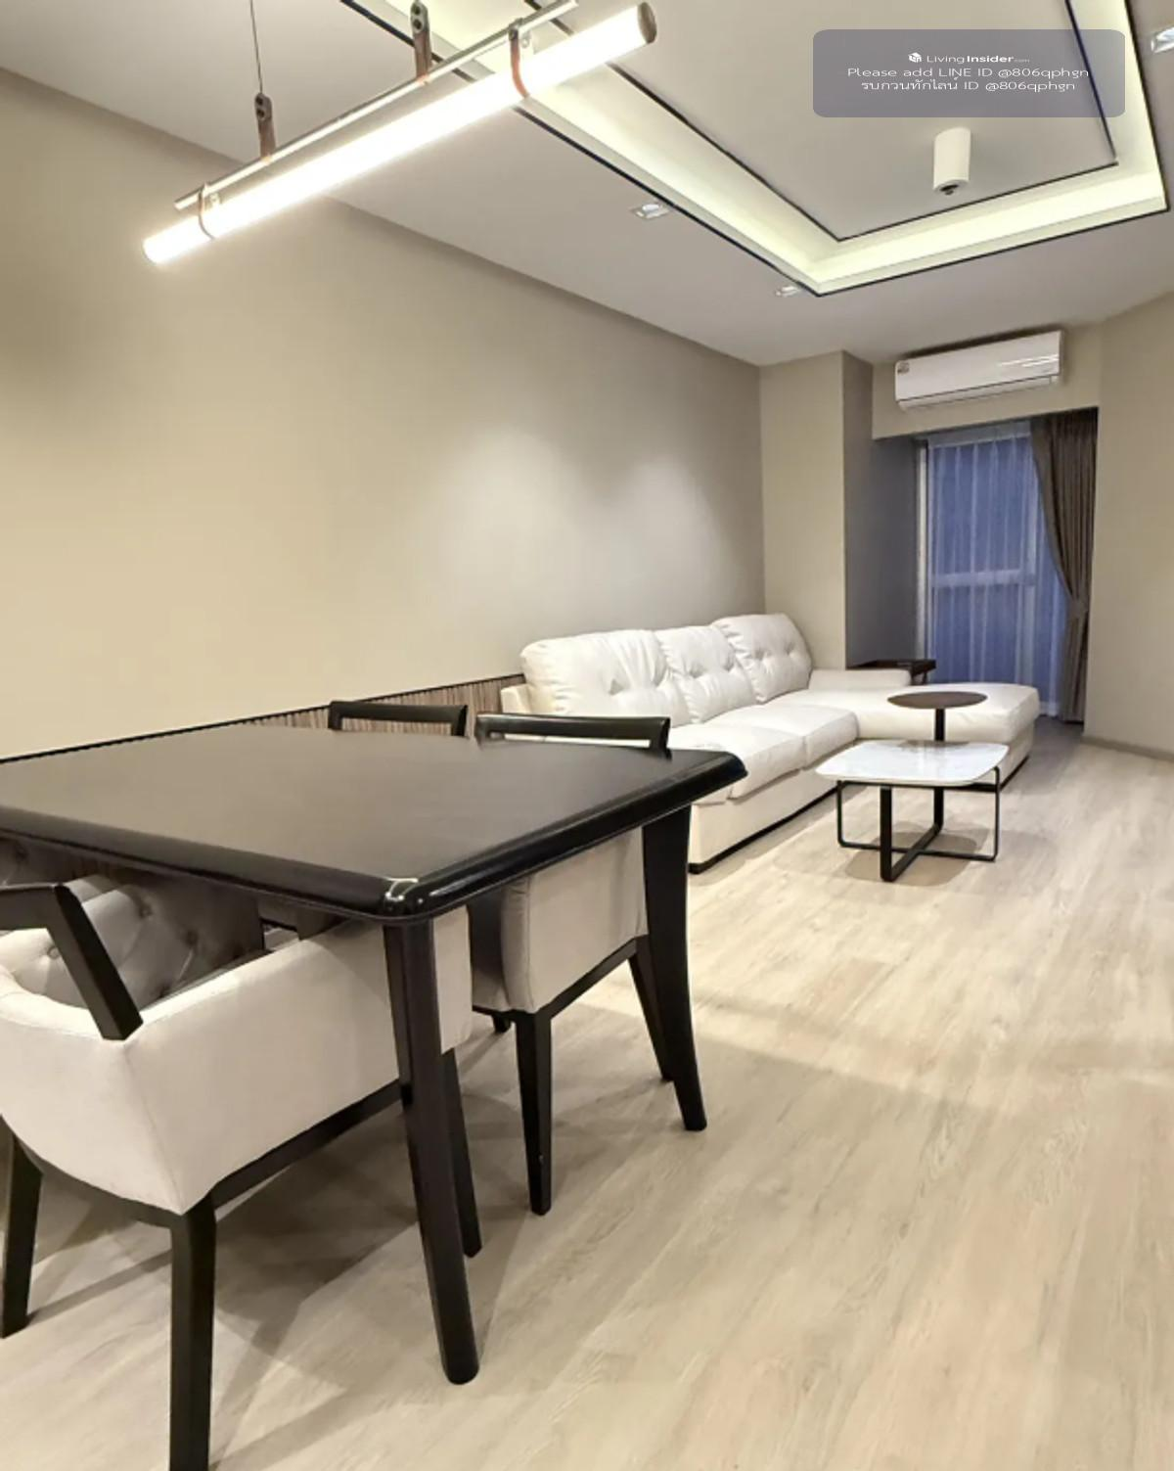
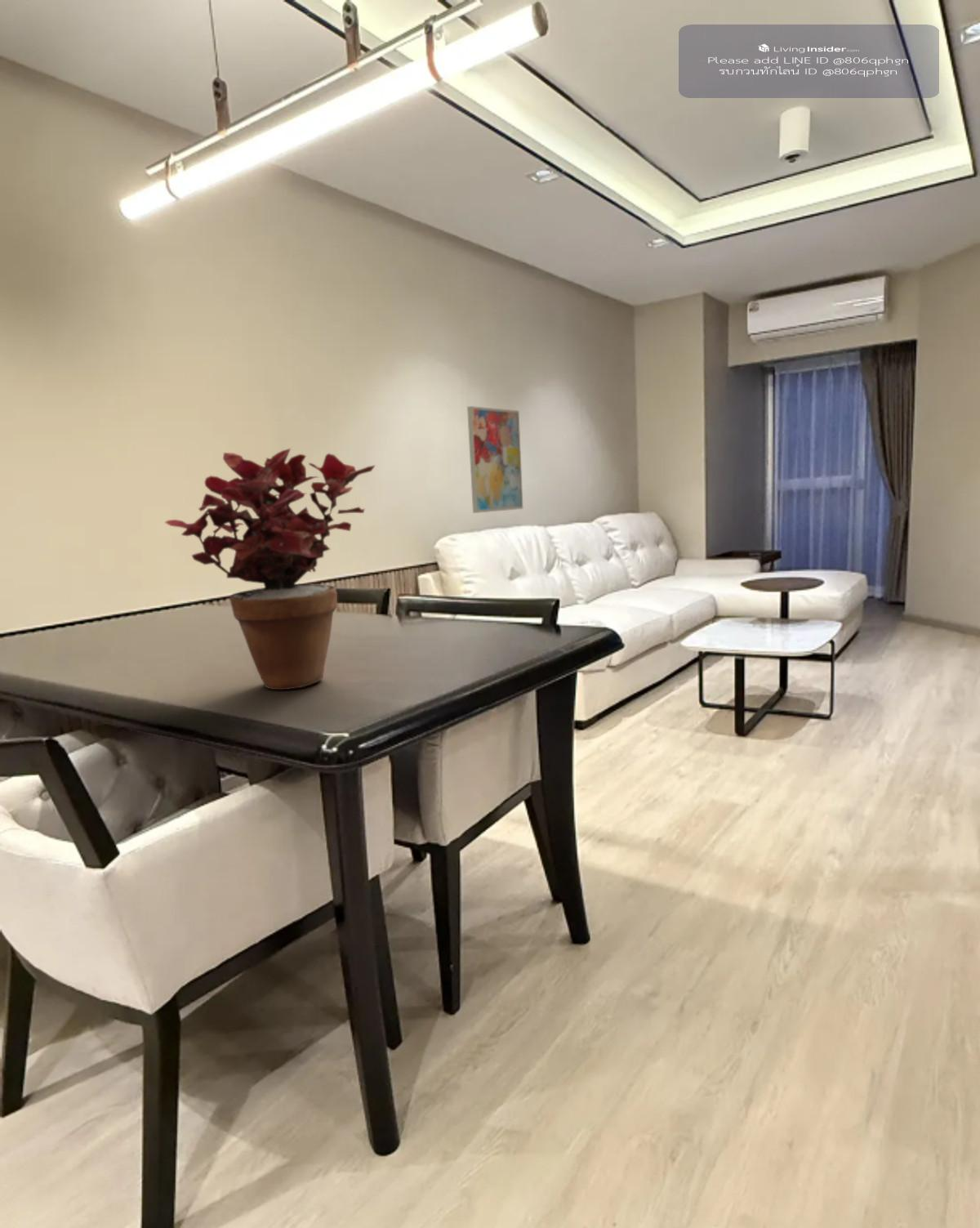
+ potted plant [164,448,376,690]
+ wall art [466,405,523,514]
